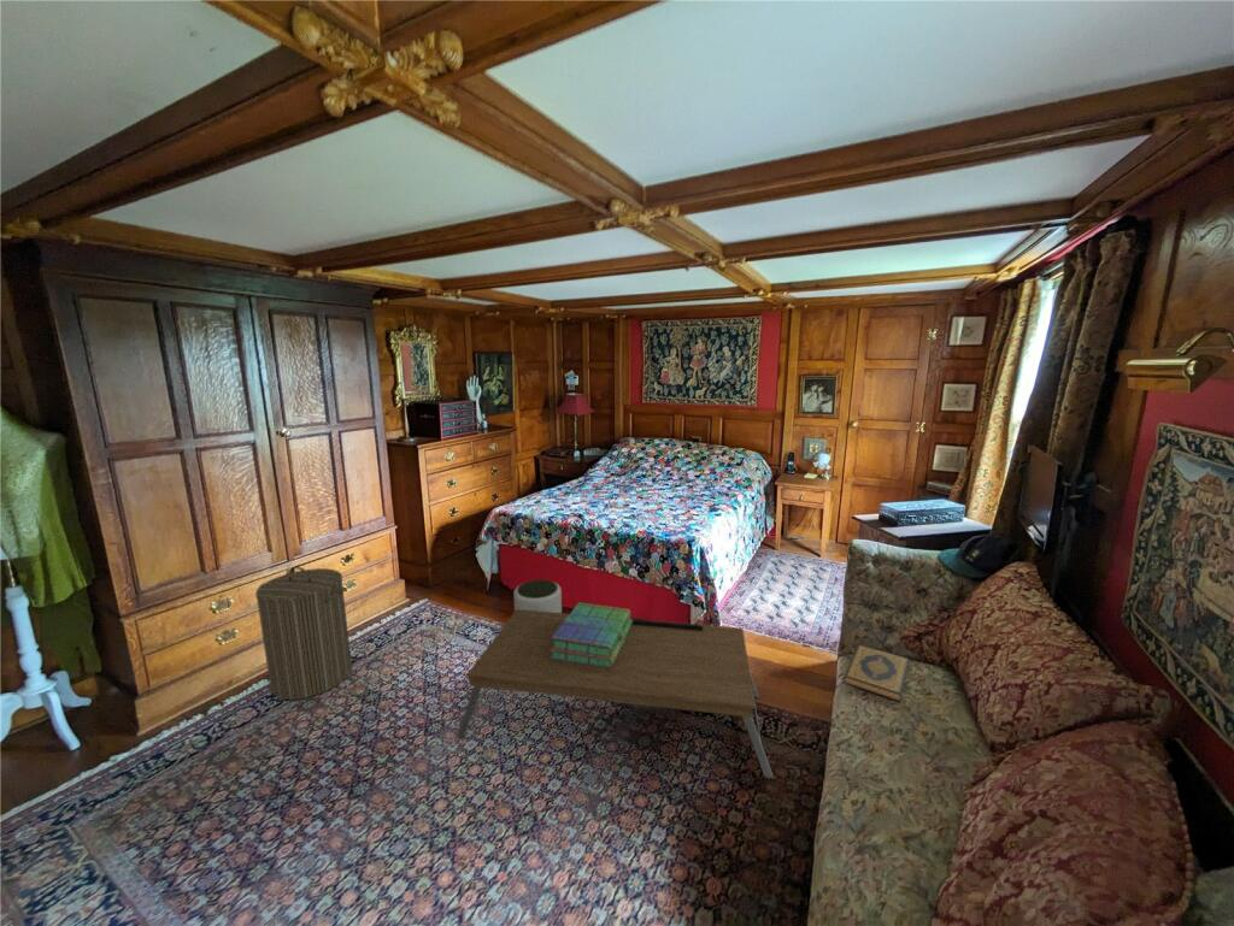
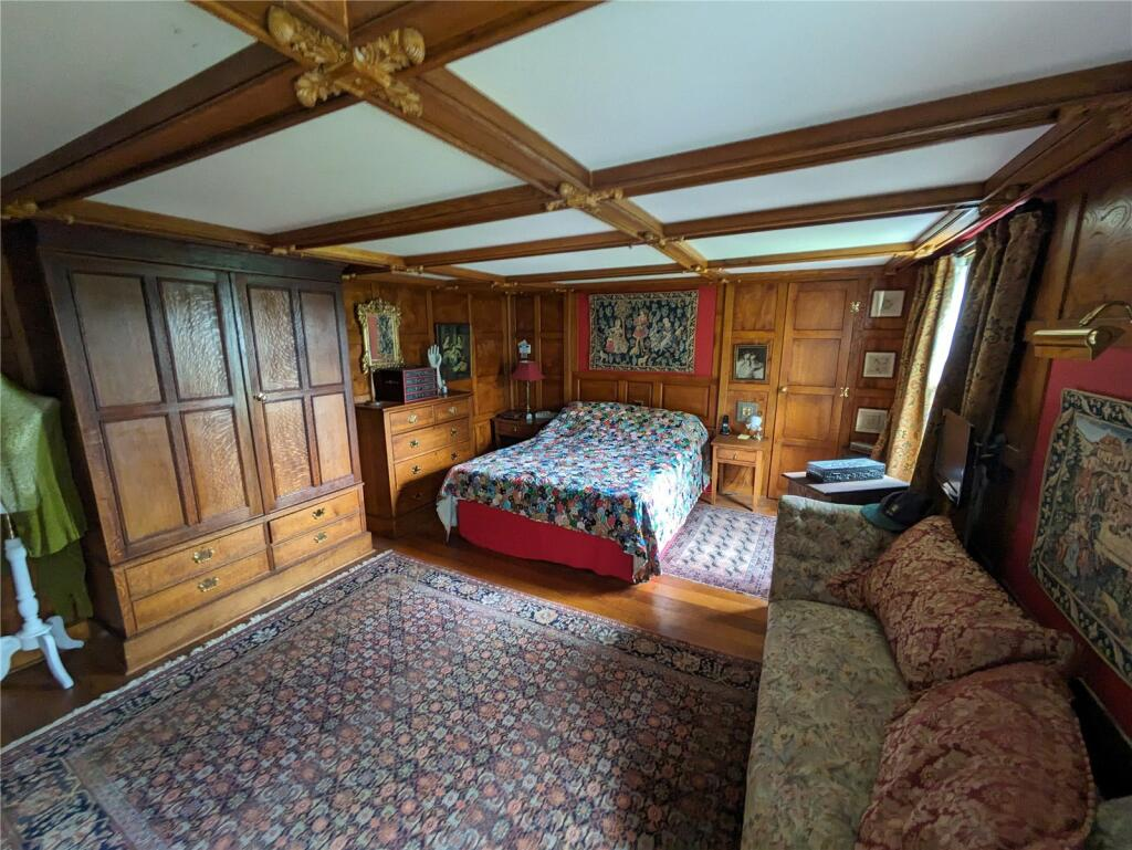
- plant pot [513,578,563,613]
- hardback book [842,643,910,703]
- stack of books [550,601,633,668]
- coffee table [456,609,774,779]
- laundry hamper [254,566,353,701]
